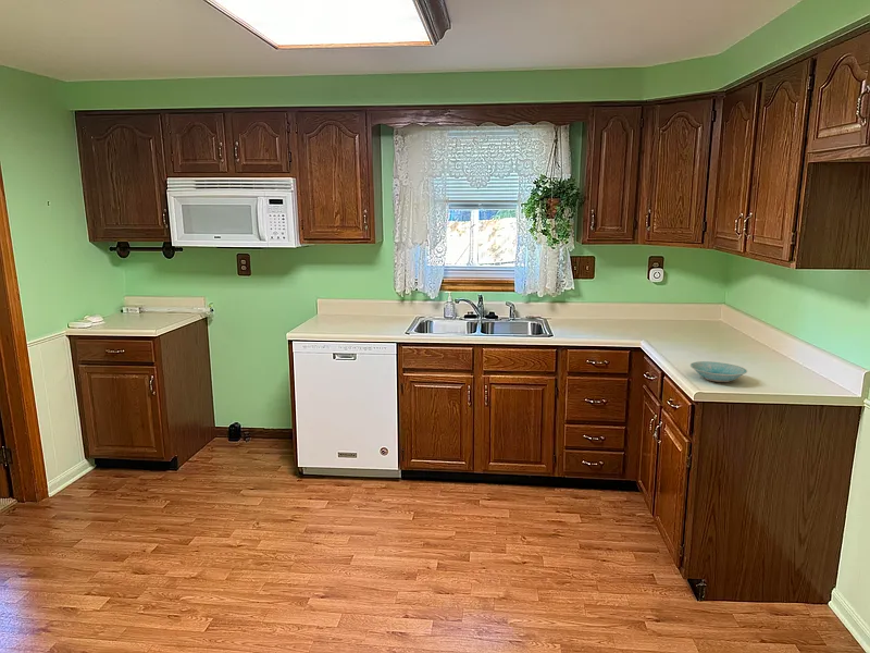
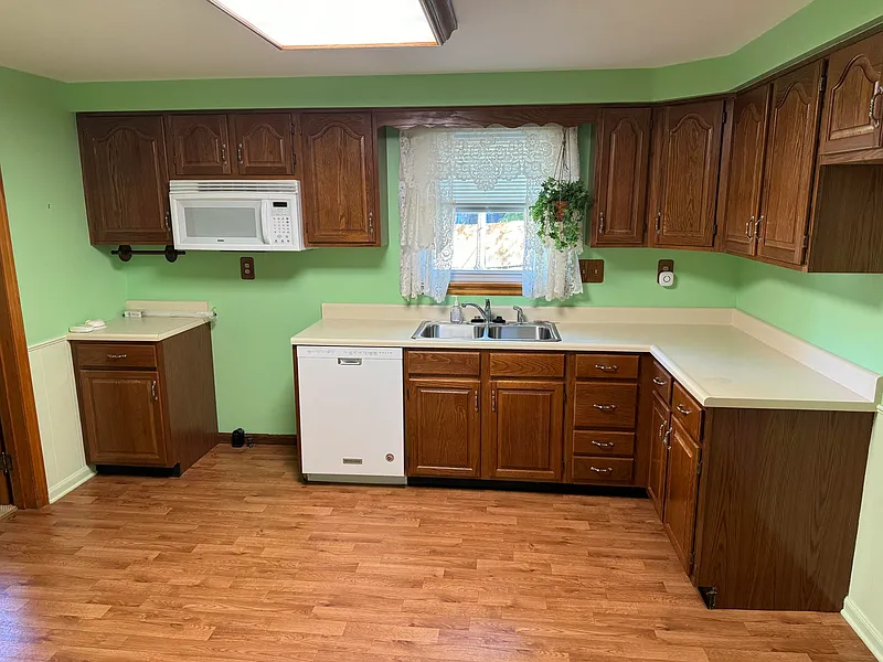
- bowl [689,360,748,383]
